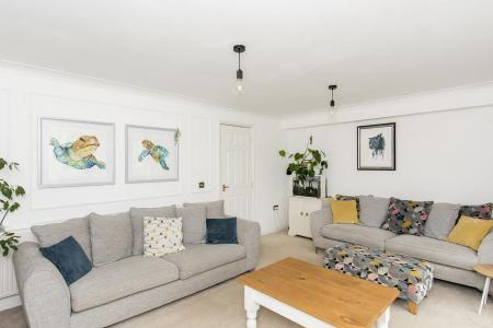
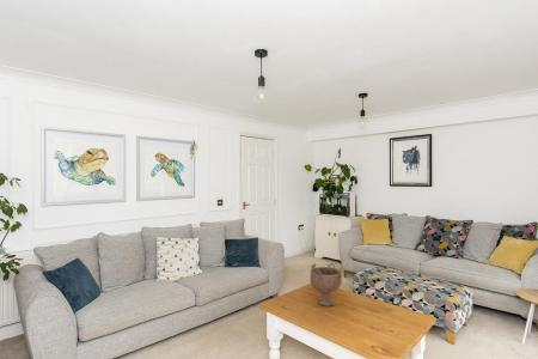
+ decorative bowl [308,261,343,308]
